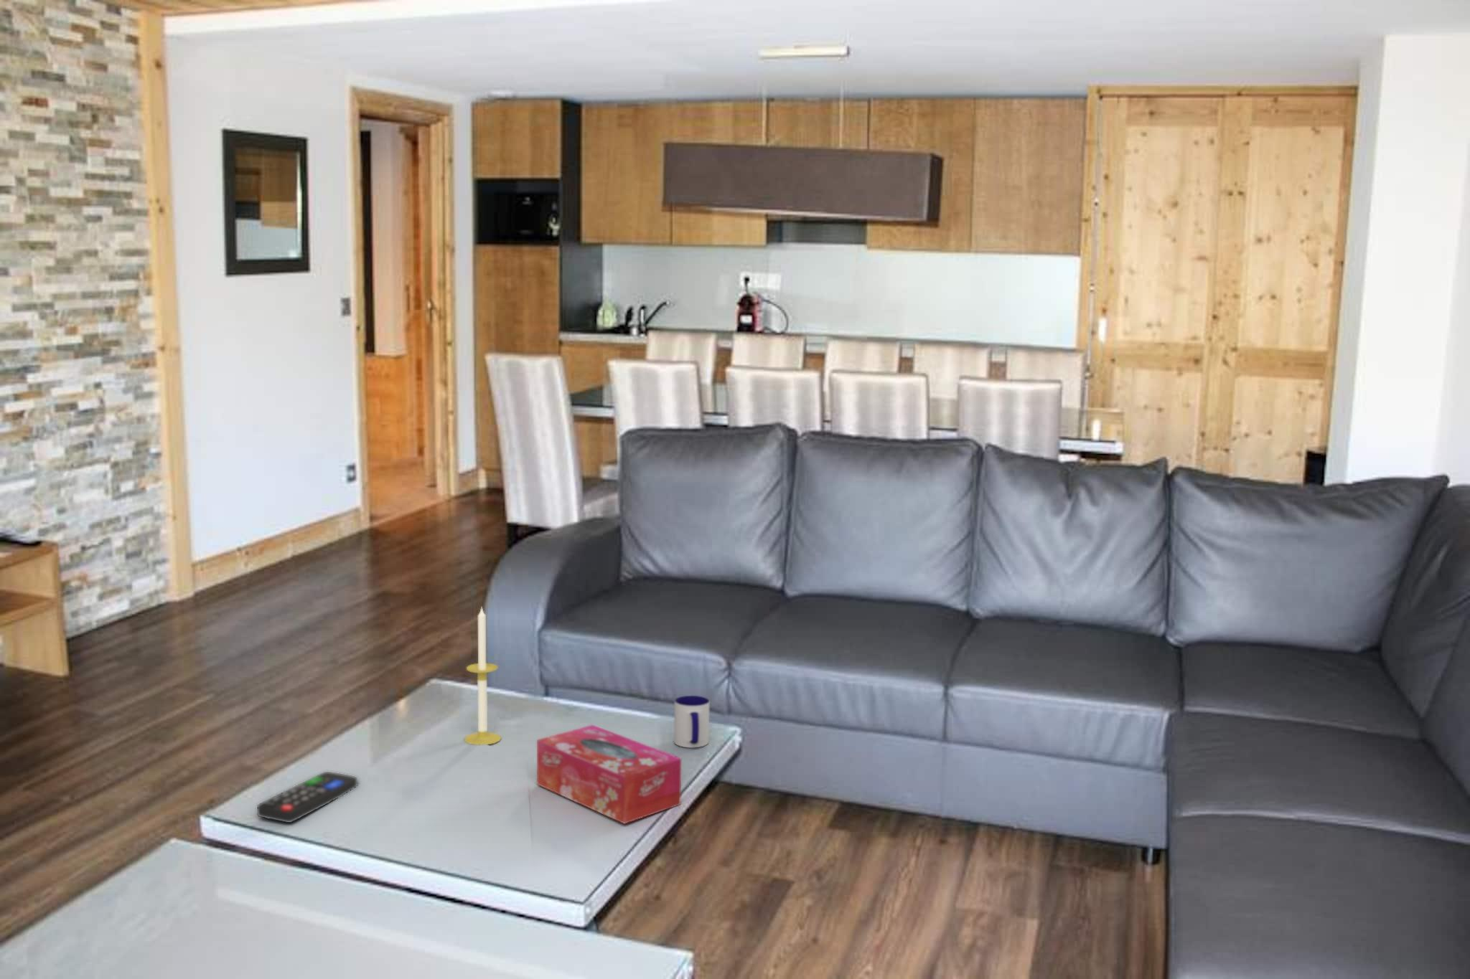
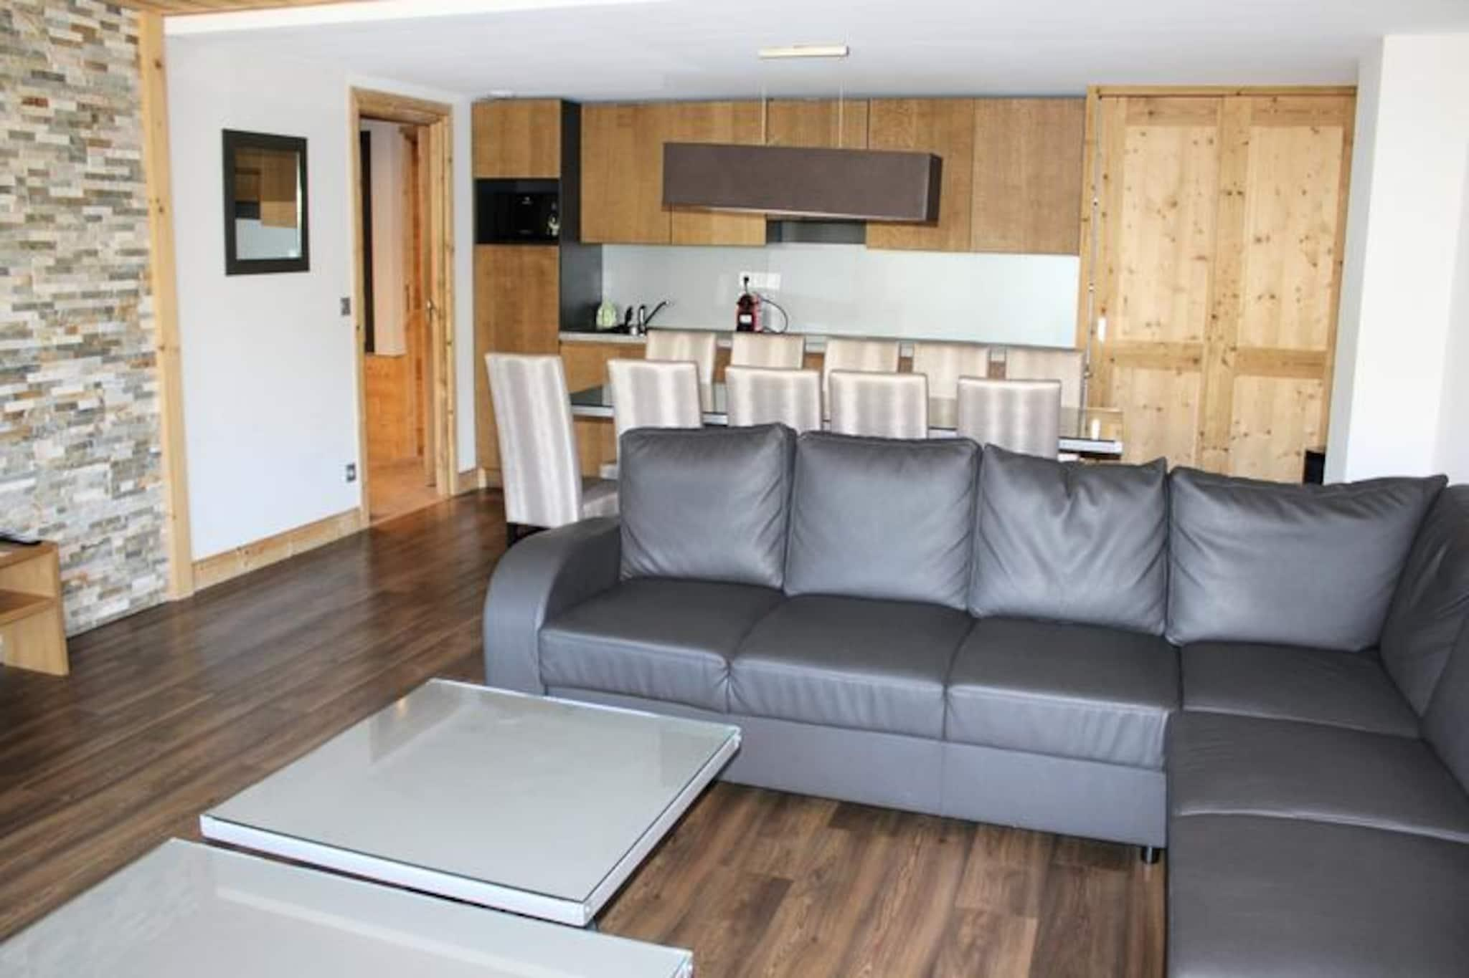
- mug [673,695,710,748]
- candle [463,605,502,746]
- tissue box [537,723,682,825]
- remote control [256,771,358,824]
